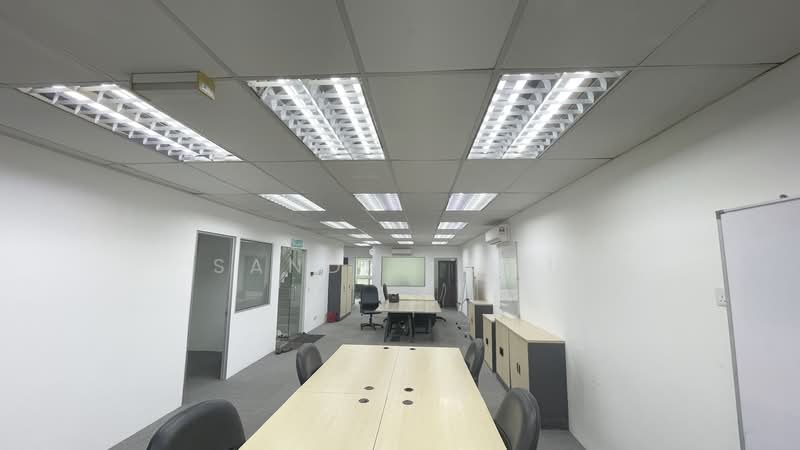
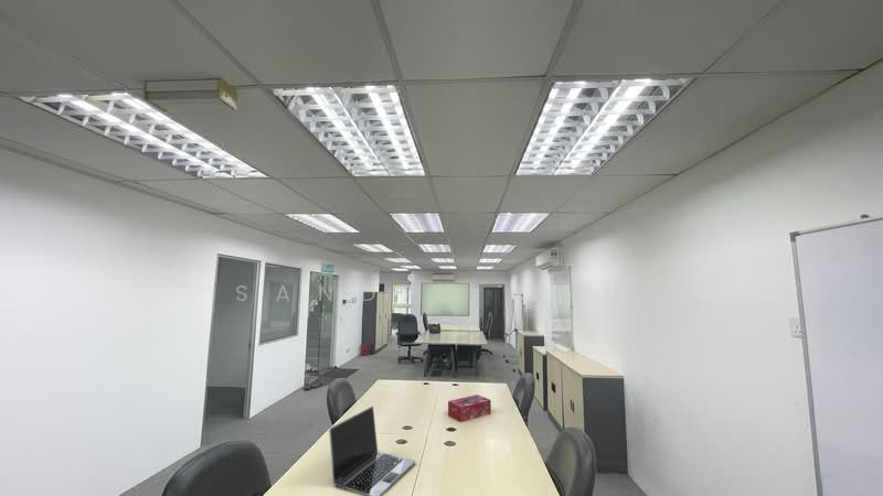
+ tissue box [447,393,492,423]
+ laptop [328,406,416,496]
